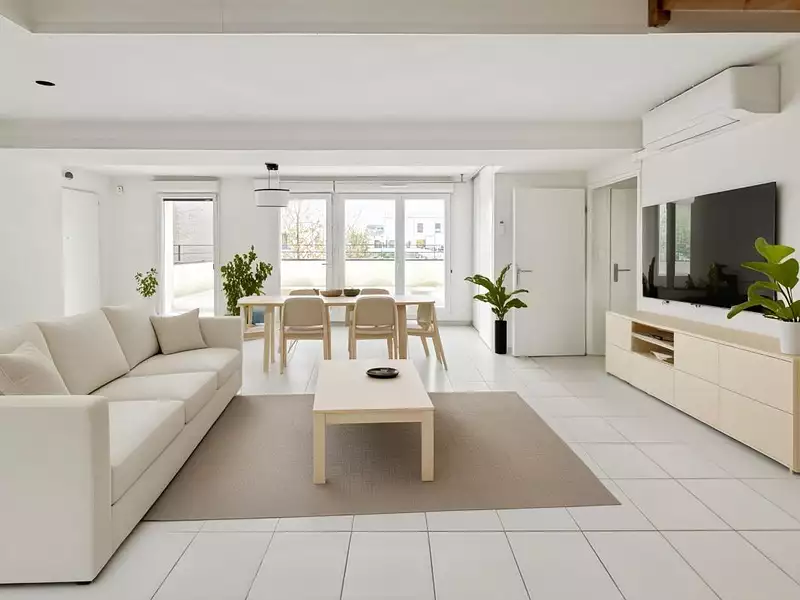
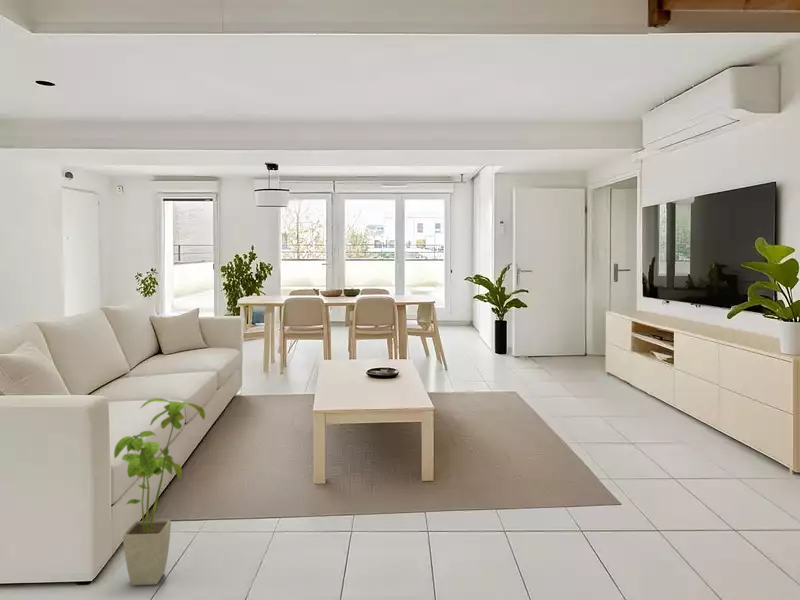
+ house plant [113,397,206,586]
